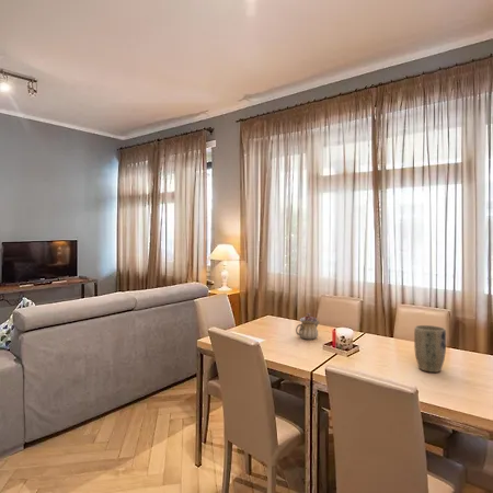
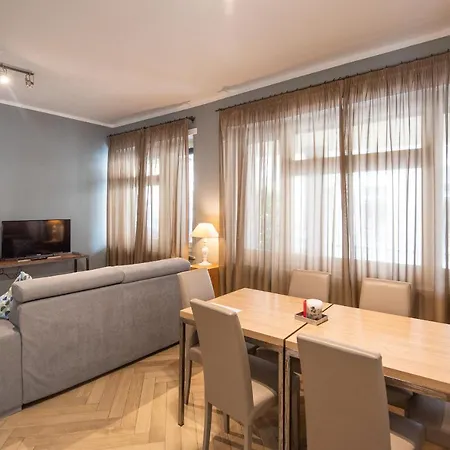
- teapot [295,312,320,341]
- plant pot [413,324,447,374]
